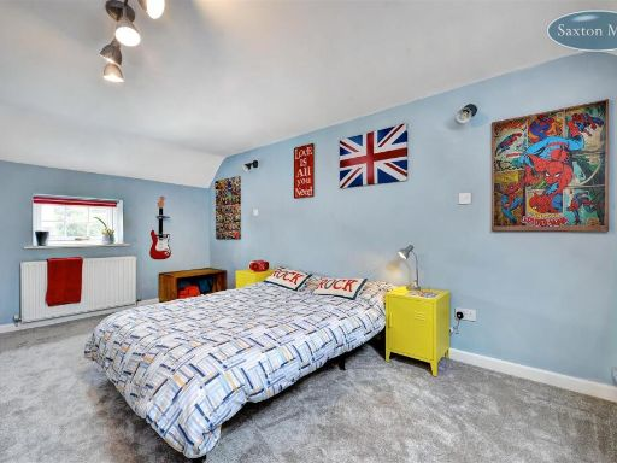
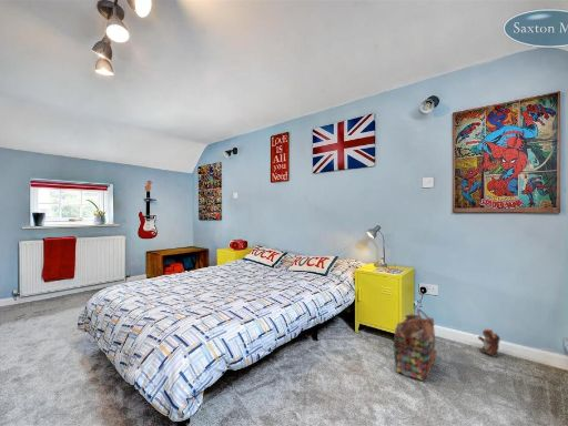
+ plush toy [477,328,501,358]
+ backpack [392,307,438,382]
